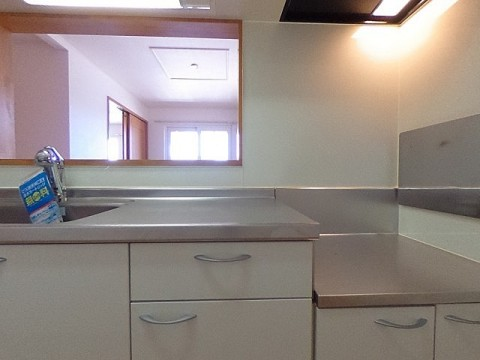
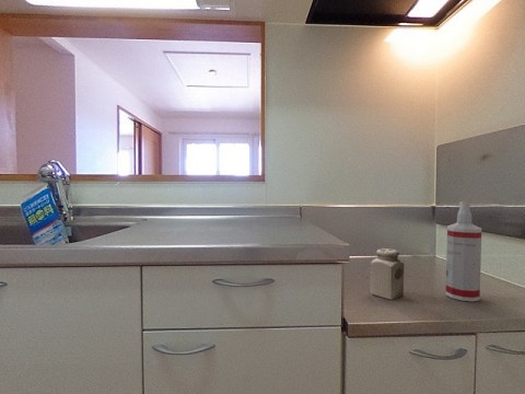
+ spray bottle [445,200,482,302]
+ salt shaker [370,247,405,301]
